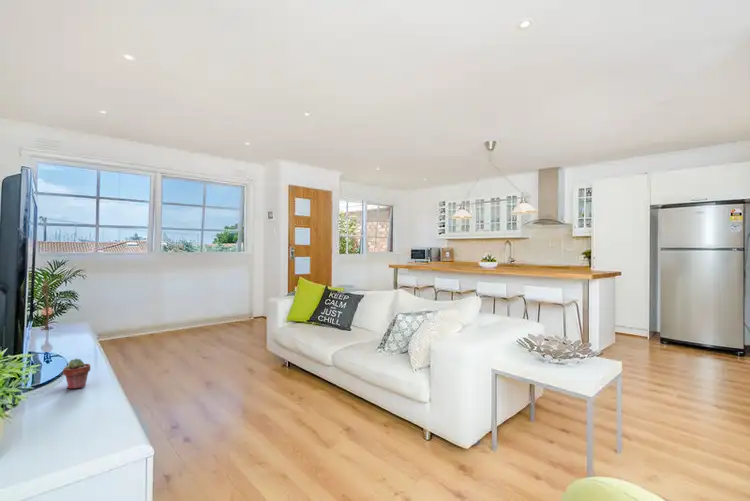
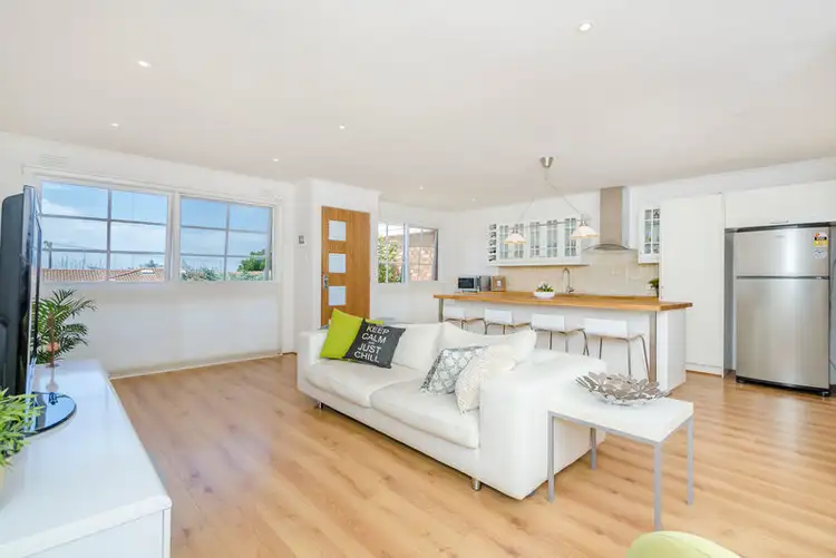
- potted succulent [62,357,91,390]
